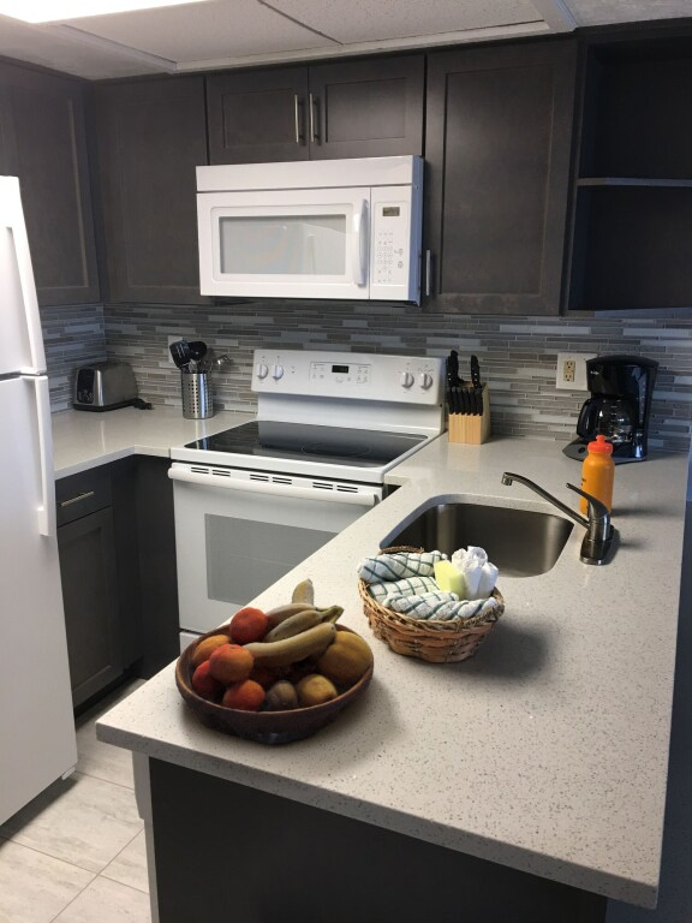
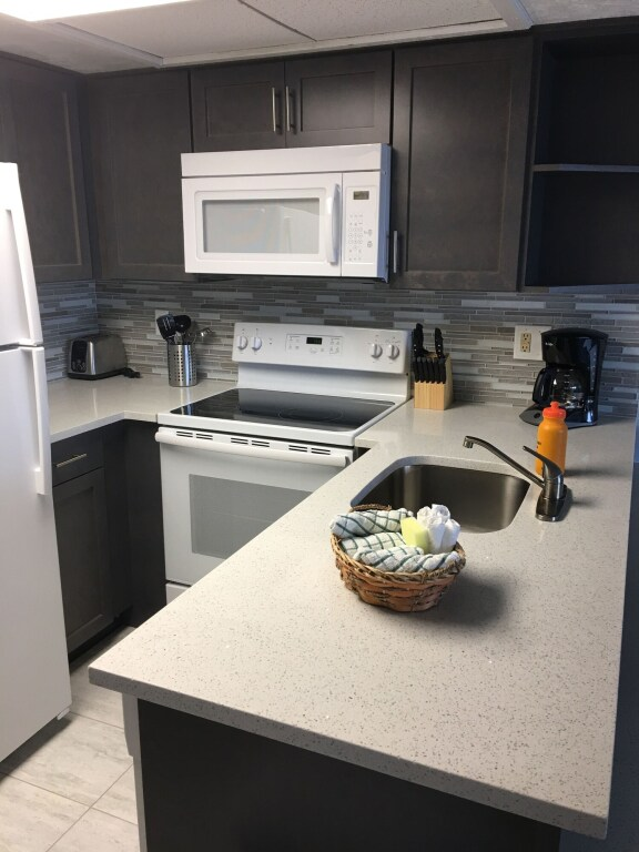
- fruit bowl [174,577,375,745]
